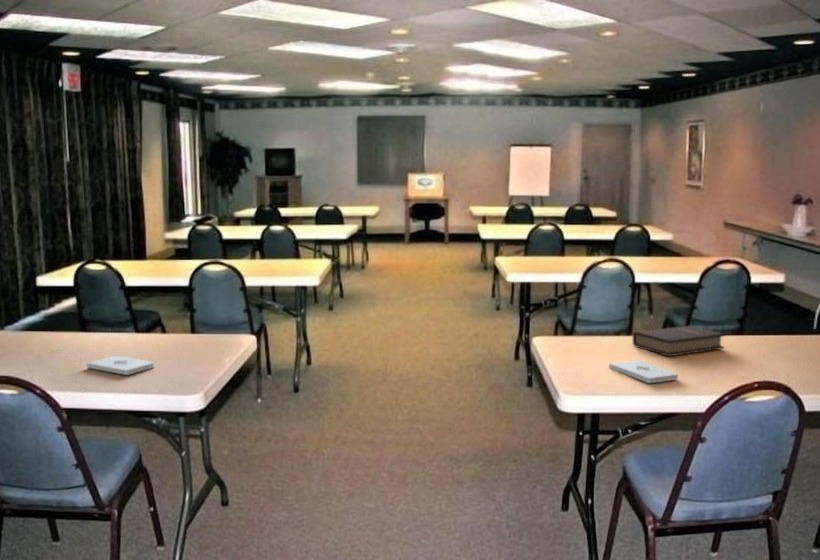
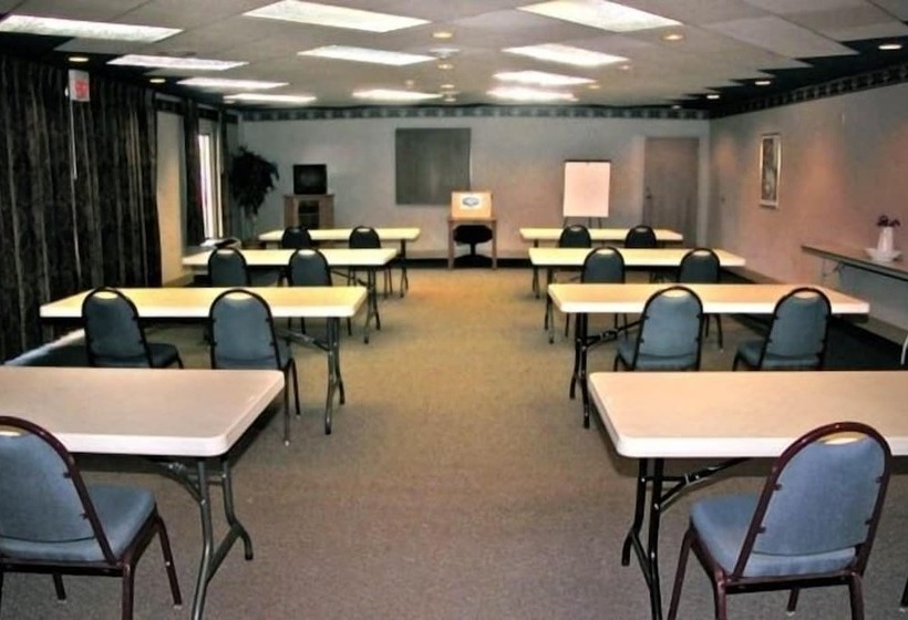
- book [631,325,725,357]
- notepad [86,355,155,376]
- notepad [608,359,679,384]
